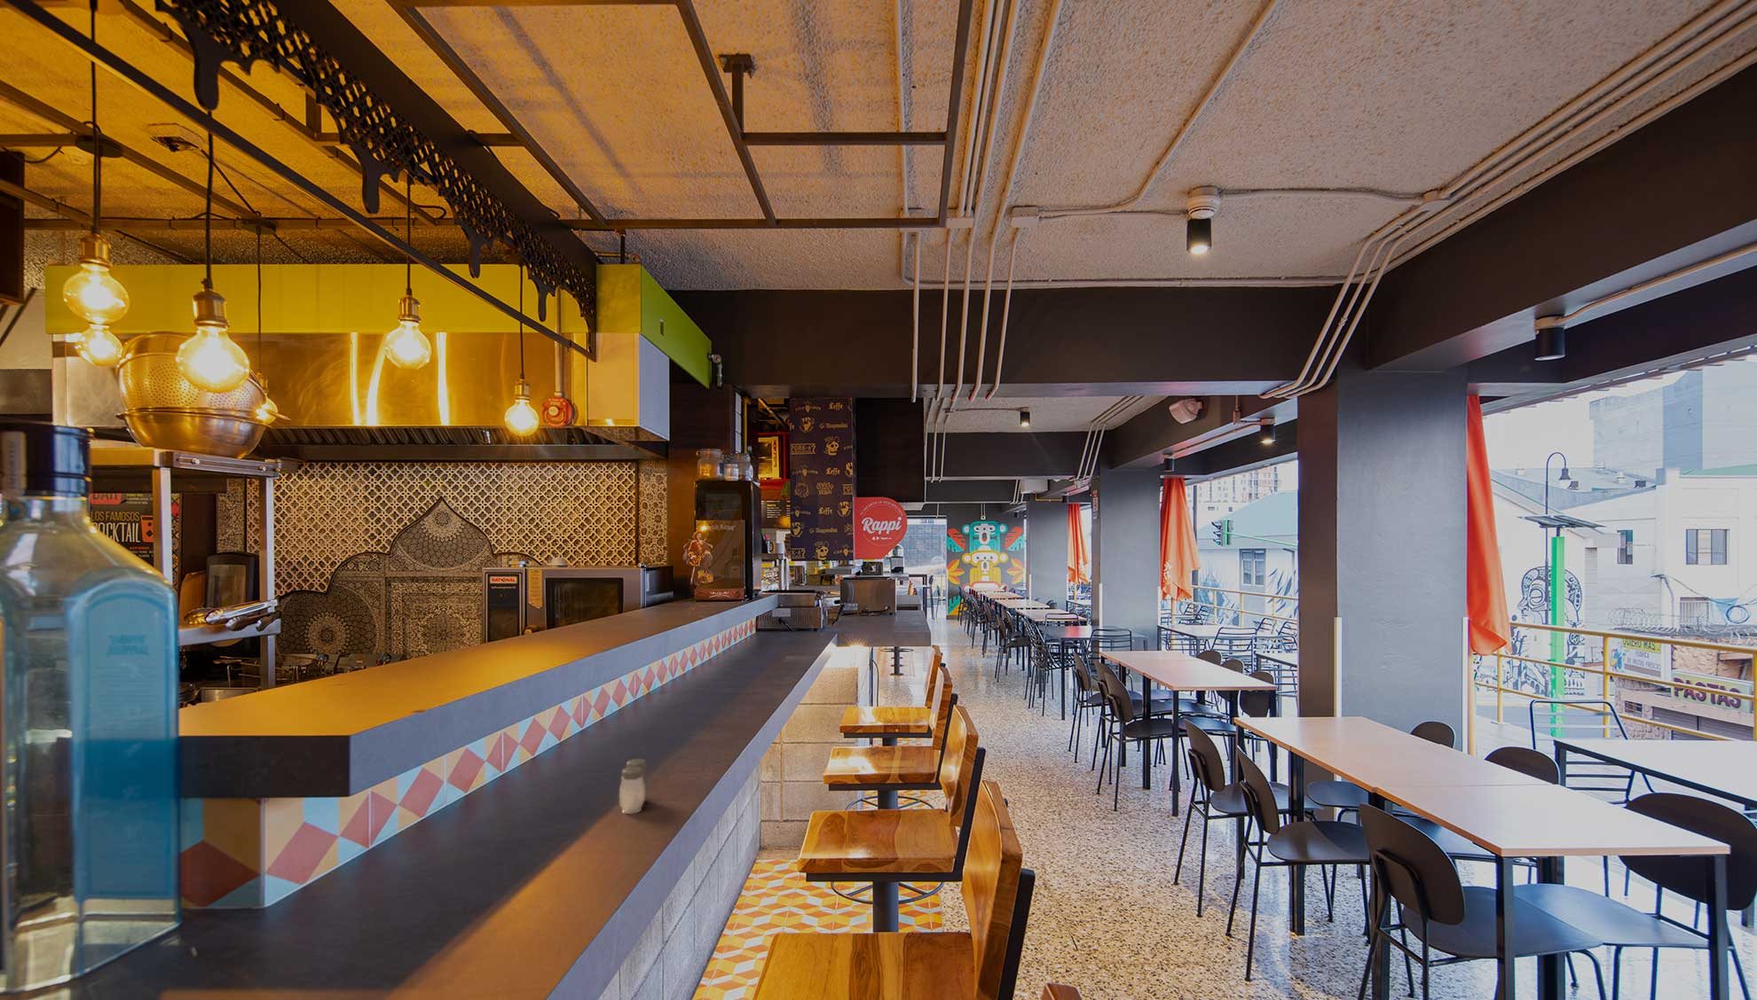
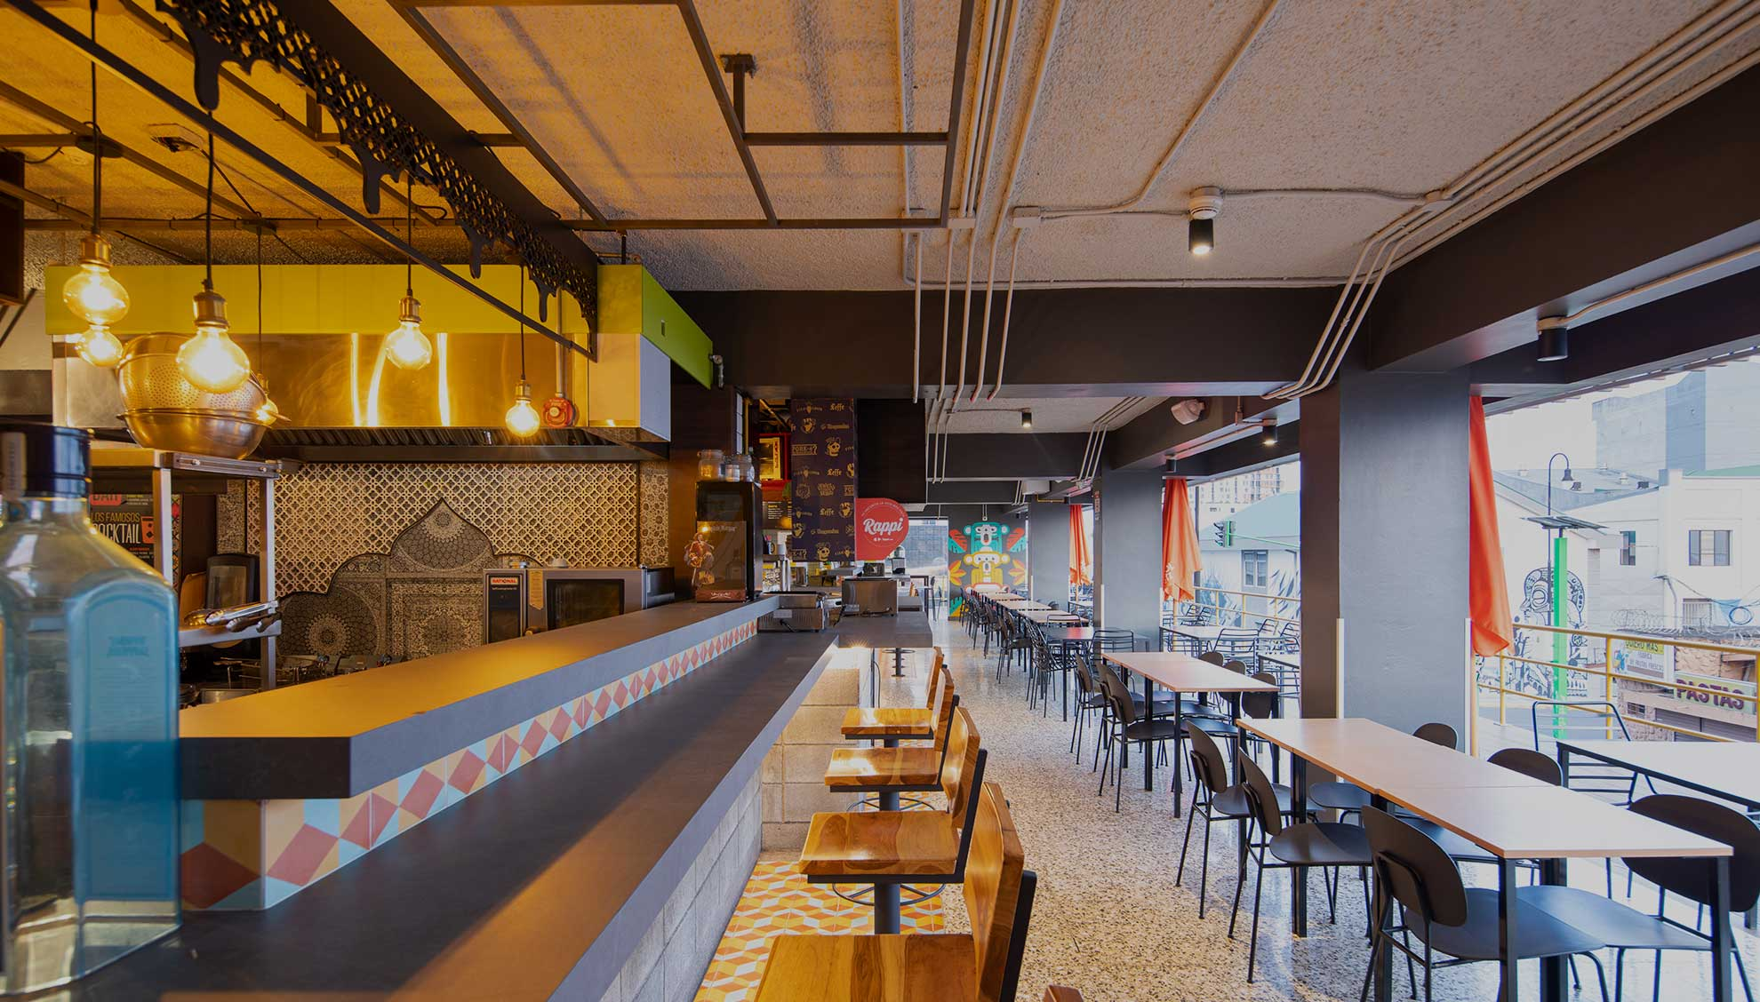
- salt and pepper shaker [619,758,649,814]
